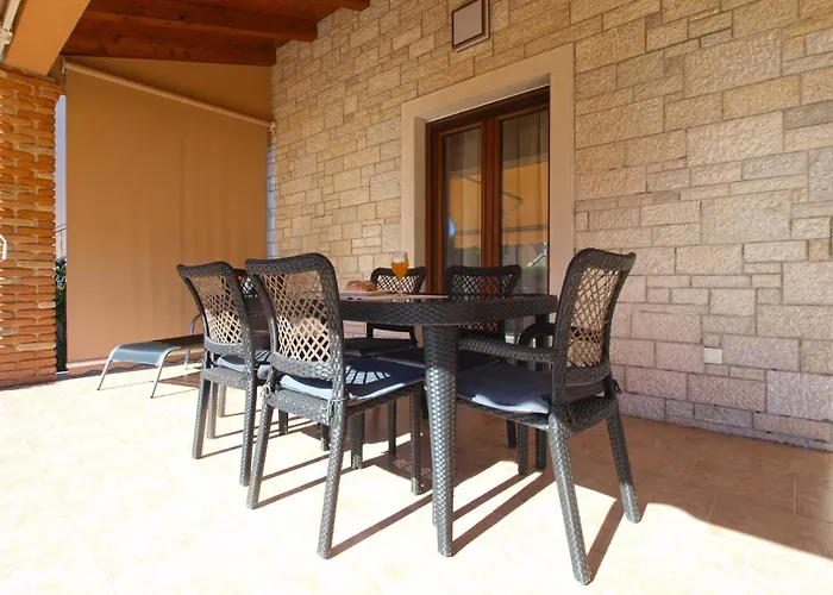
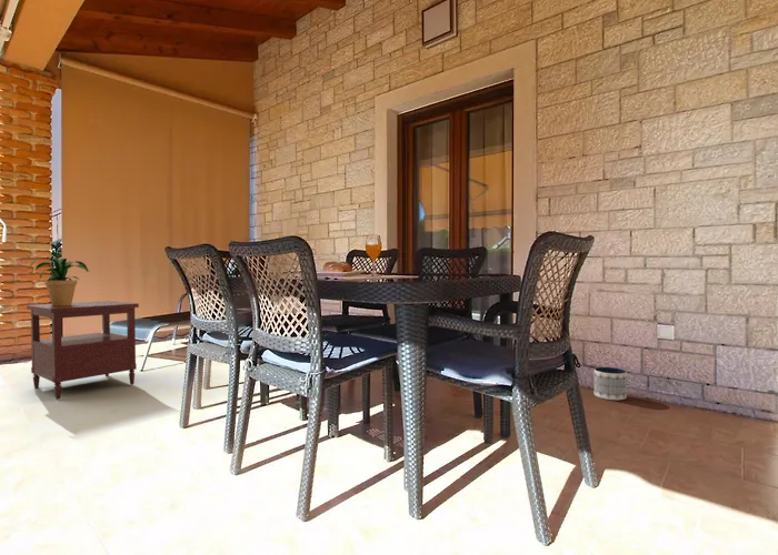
+ potted plant [28,256,91,305]
+ planter [594,366,628,401]
+ side table [26,300,140,401]
